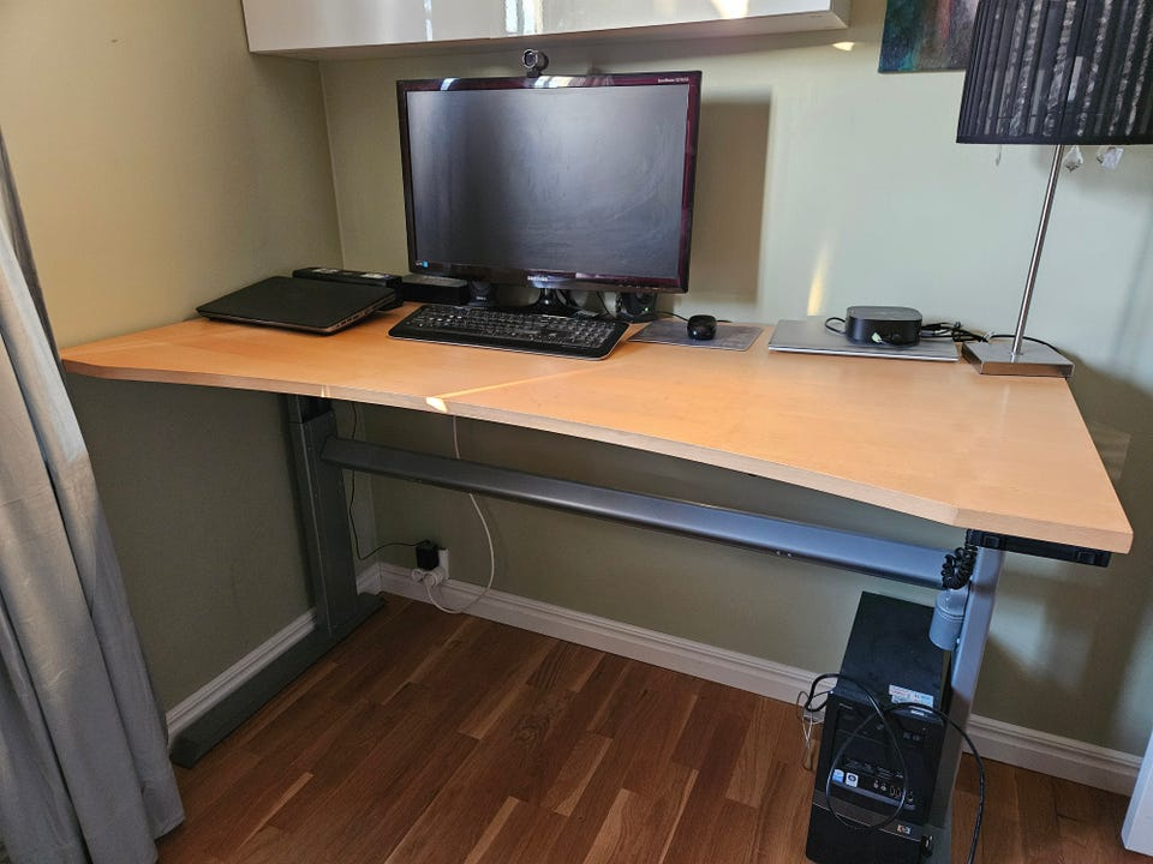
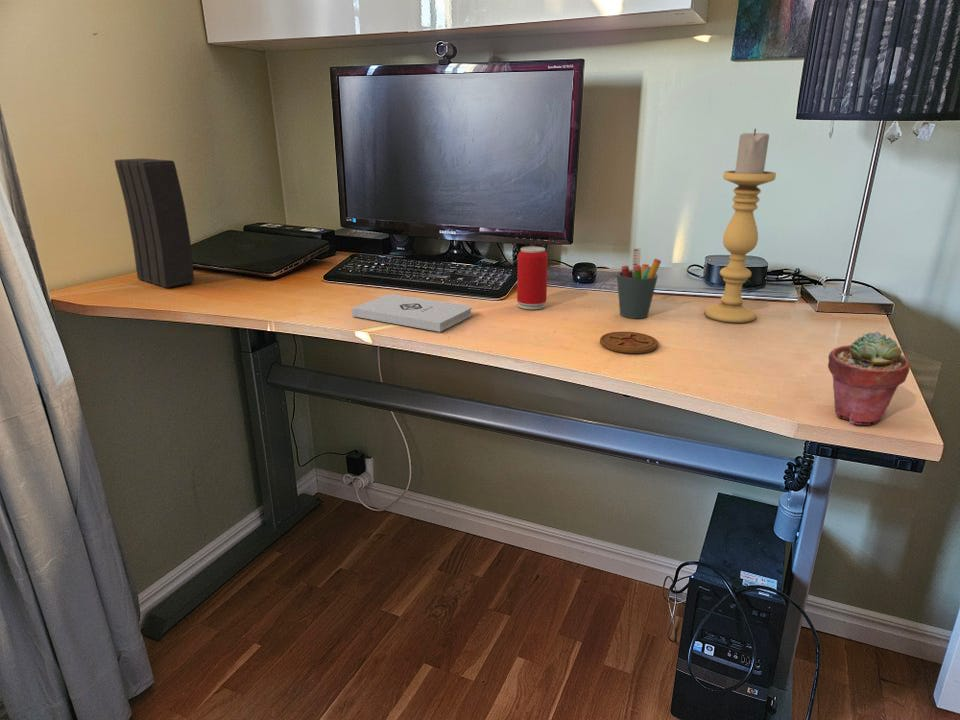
+ speaker [114,157,195,289]
+ pen holder [616,247,662,319]
+ coaster [599,331,659,354]
+ potted succulent [827,331,911,426]
+ notepad [351,293,473,333]
+ candle holder [703,128,777,324]
+ beverage can [516,246,549,310]
